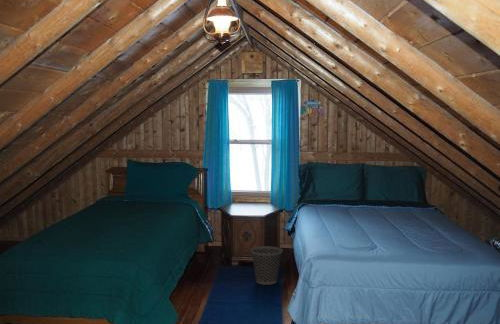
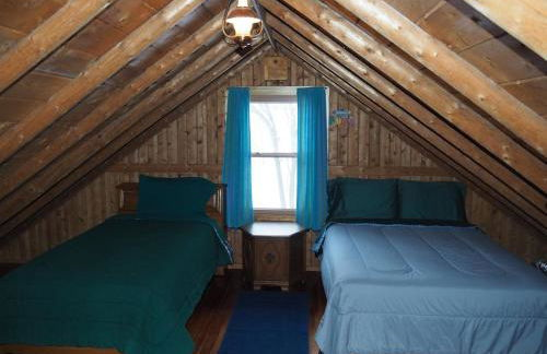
- wastebasket [250,245,284,286]
